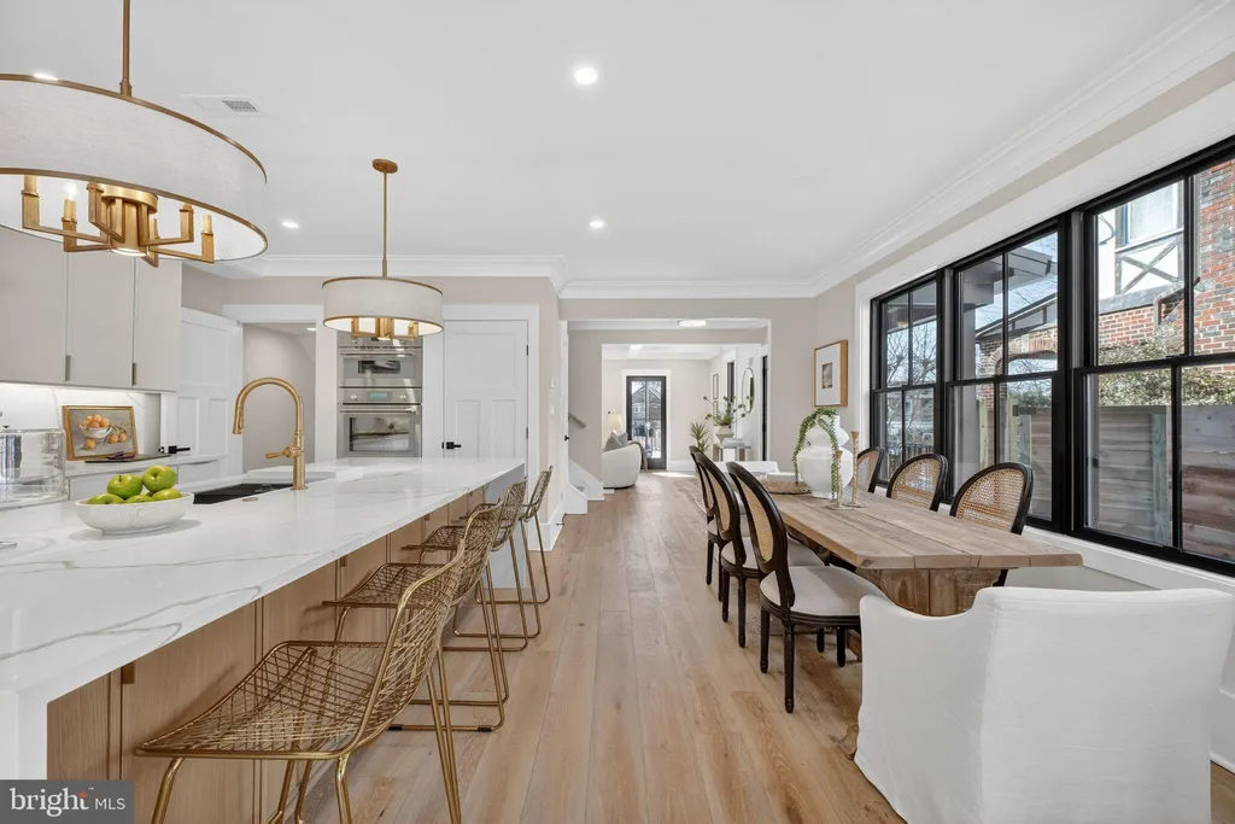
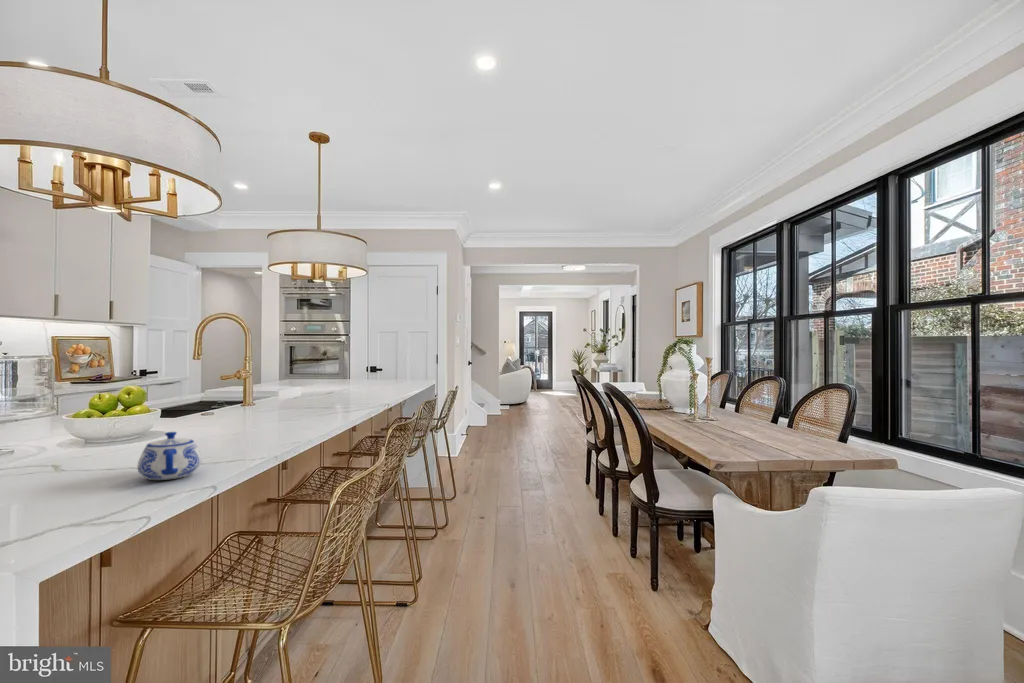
+ teapot [136,431,203,481]
